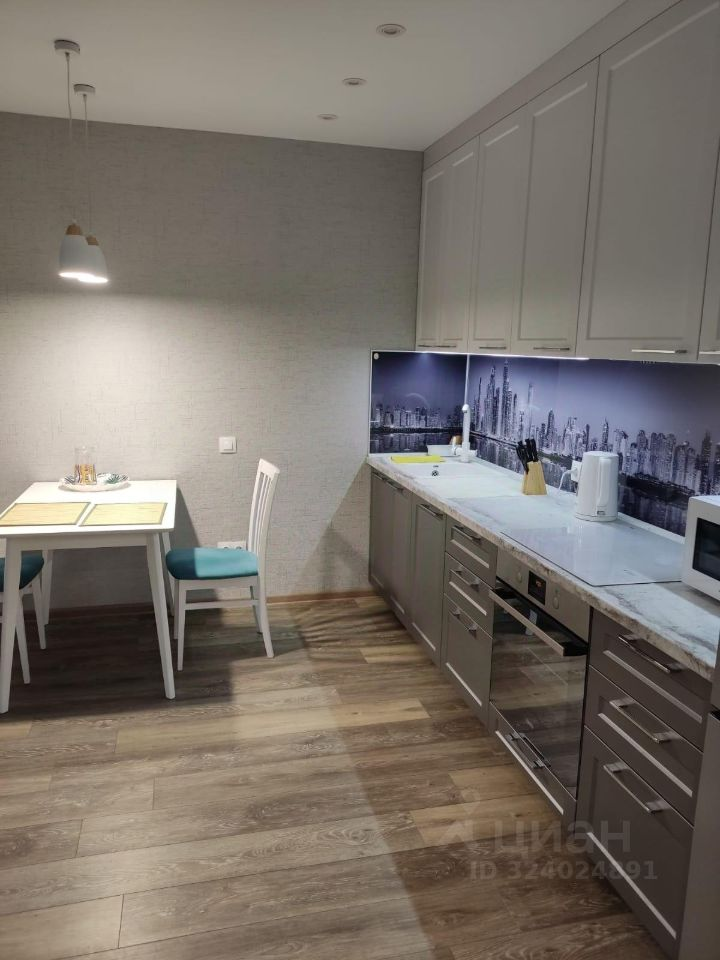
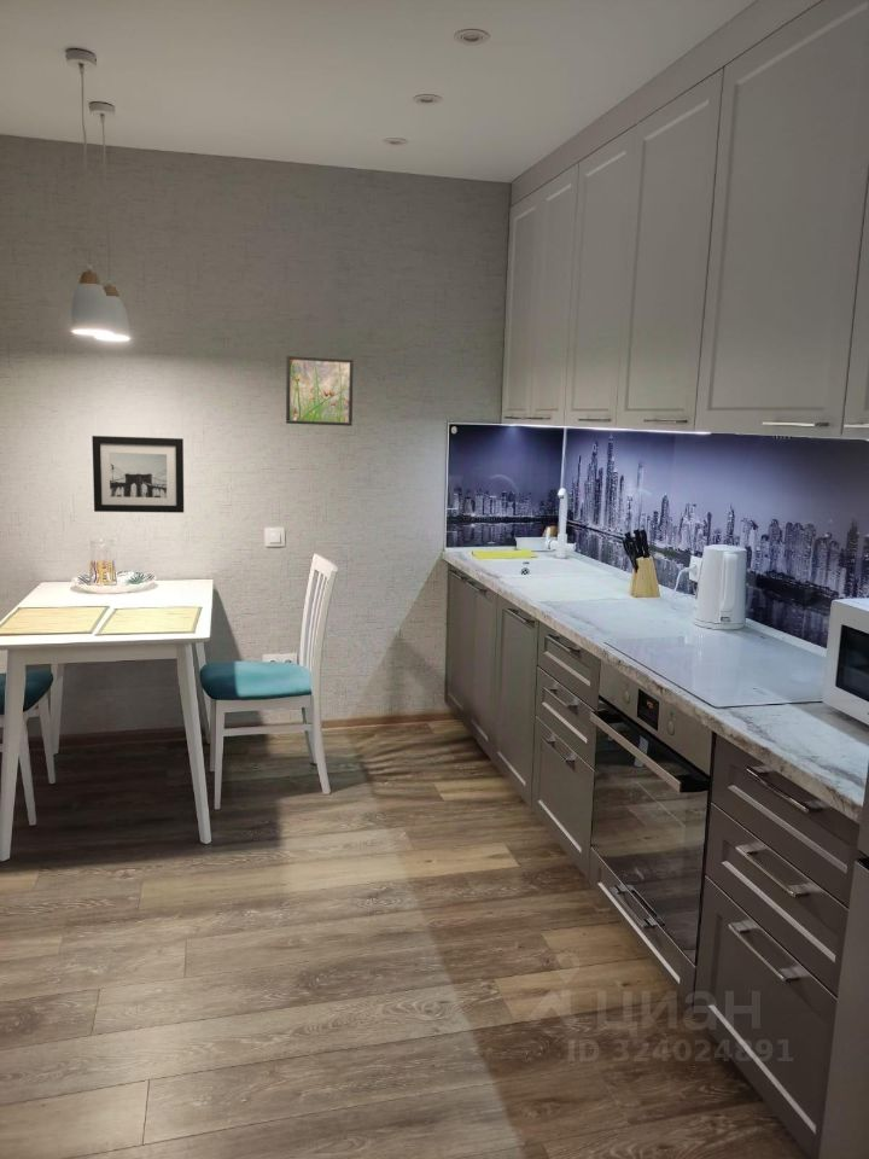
+ wall art [91,435,185,514]
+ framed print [285,354,355,427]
